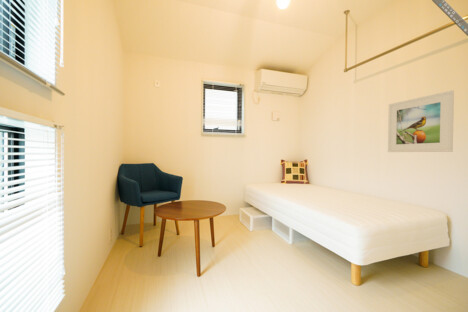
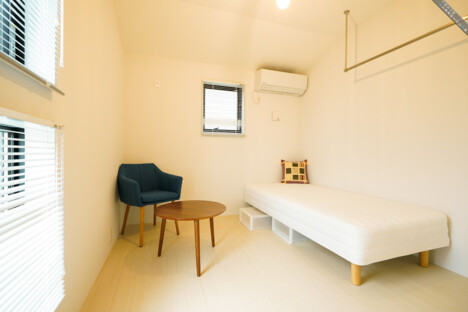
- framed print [387,89,455,153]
